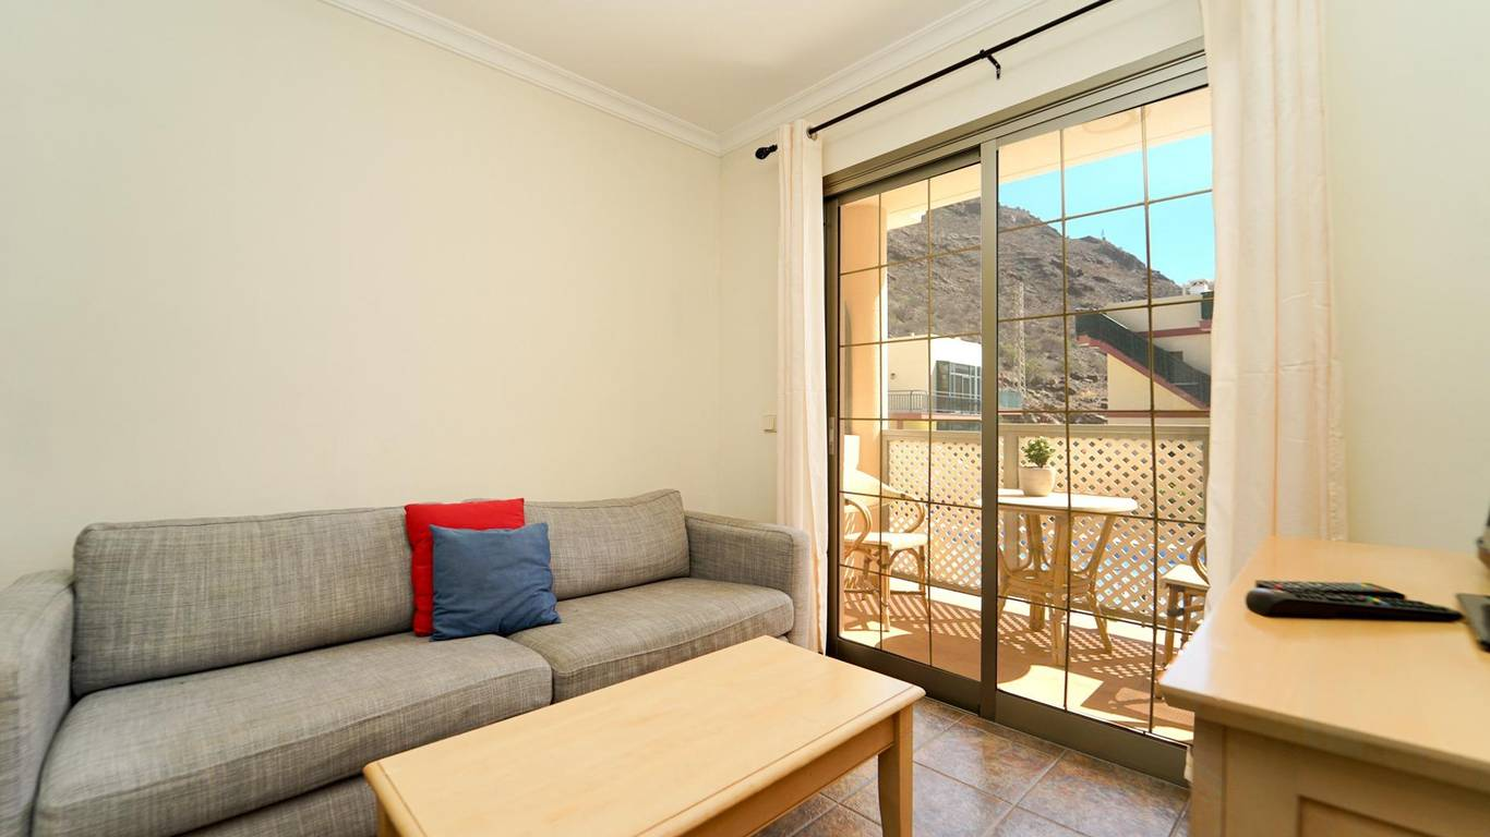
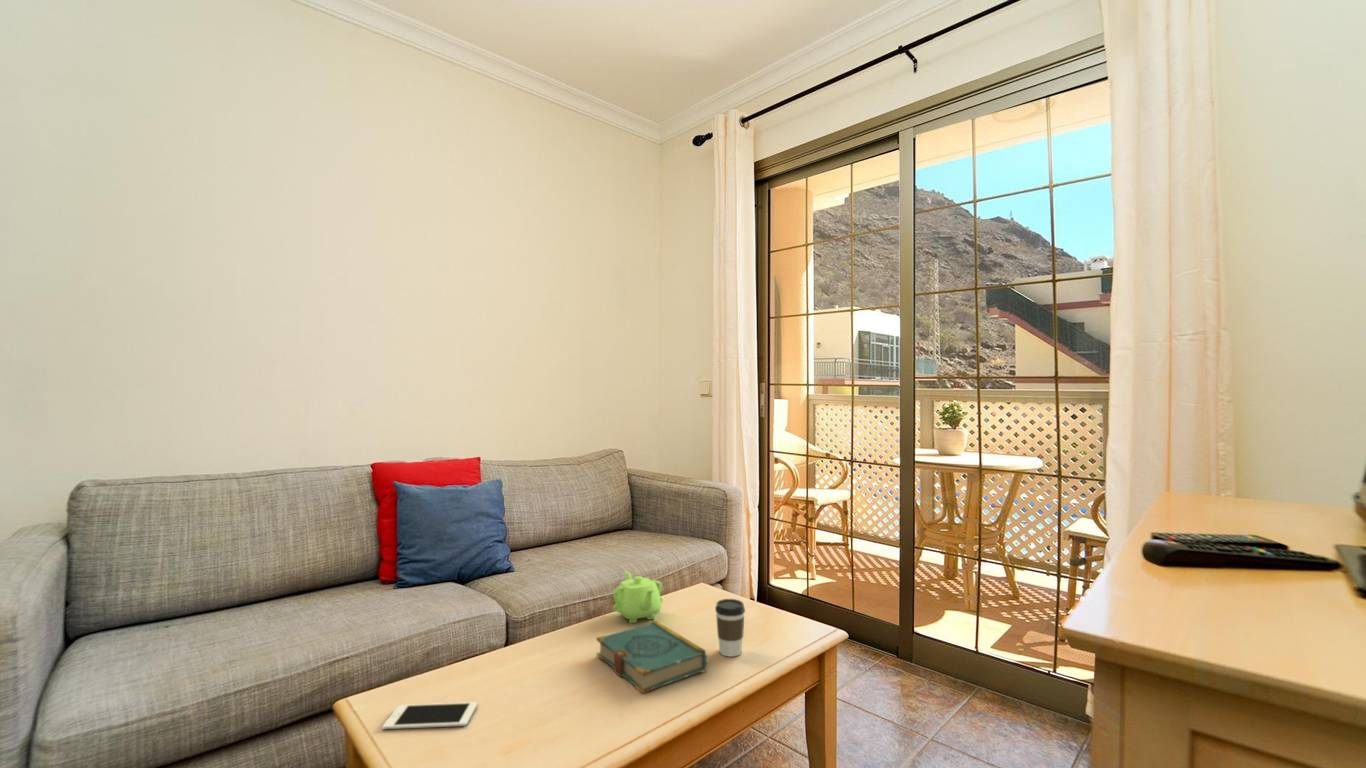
+ cell phone [382,701,478,730]
+ coffee cup [714,598,746,657]
+ book [595,619,709,694]
+ teapot [612,569,664,624]
